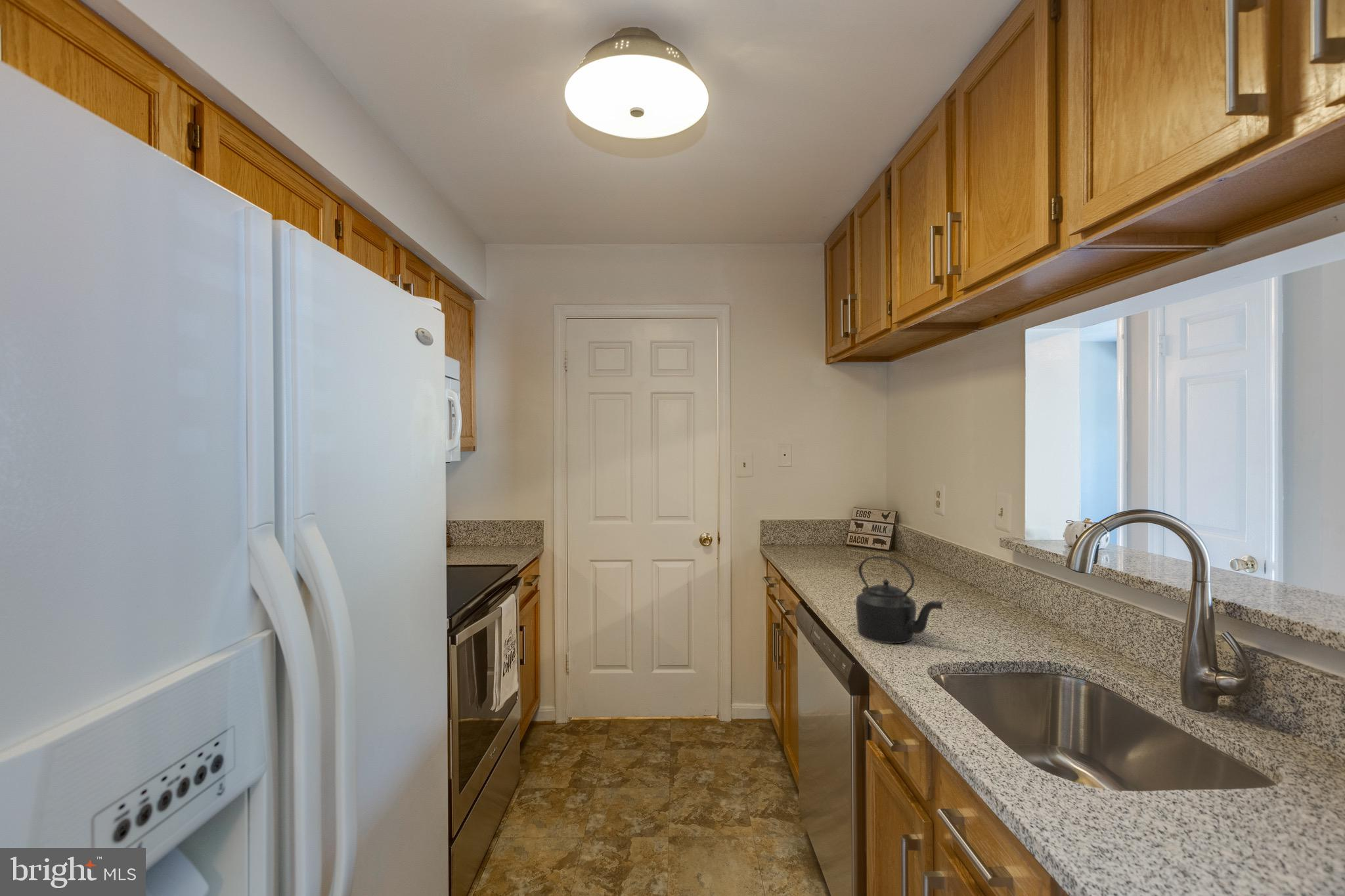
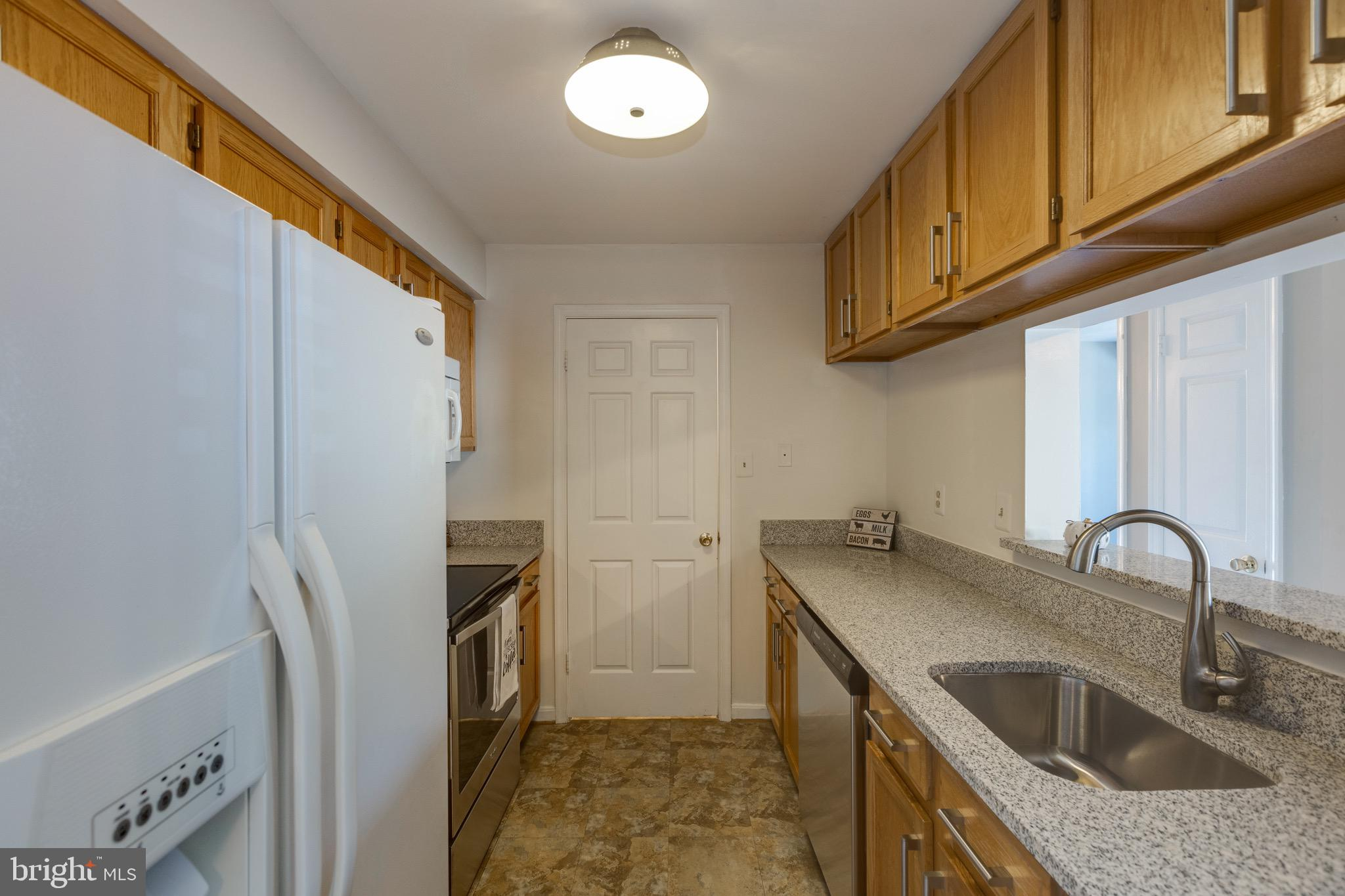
- kettle [855,555,944,644]
